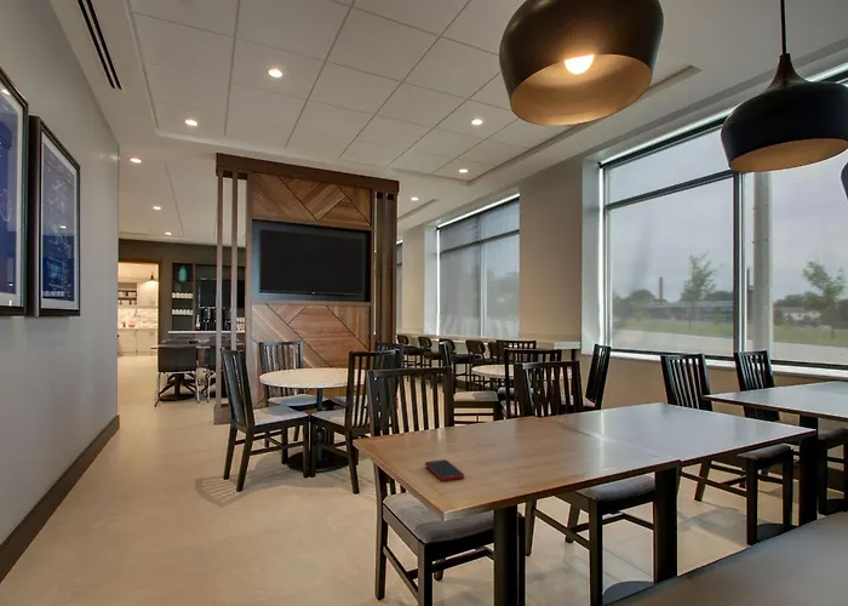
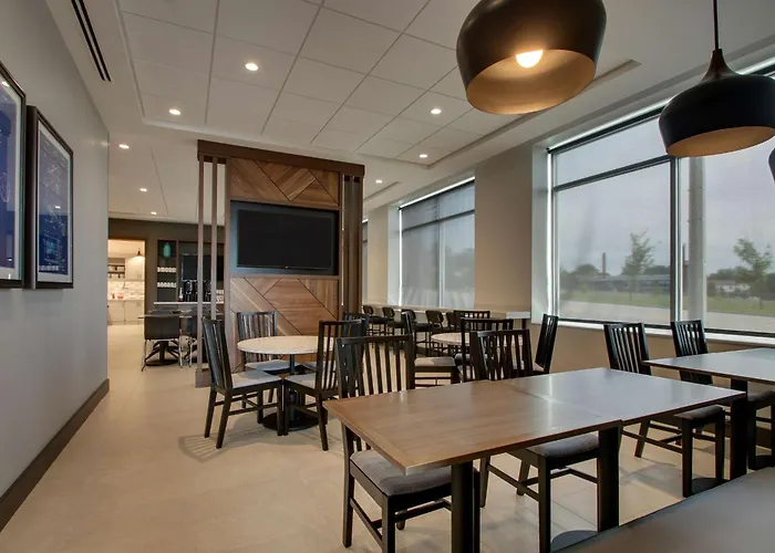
- cell phone [424,458,465,482]
